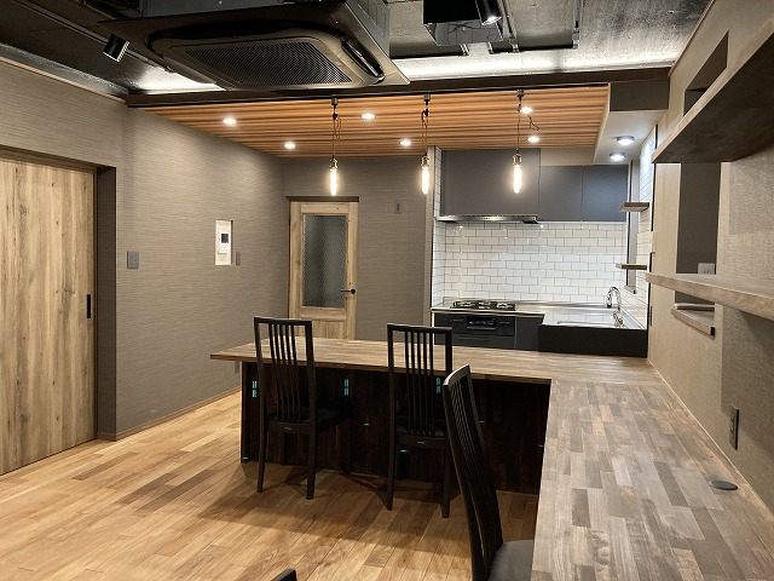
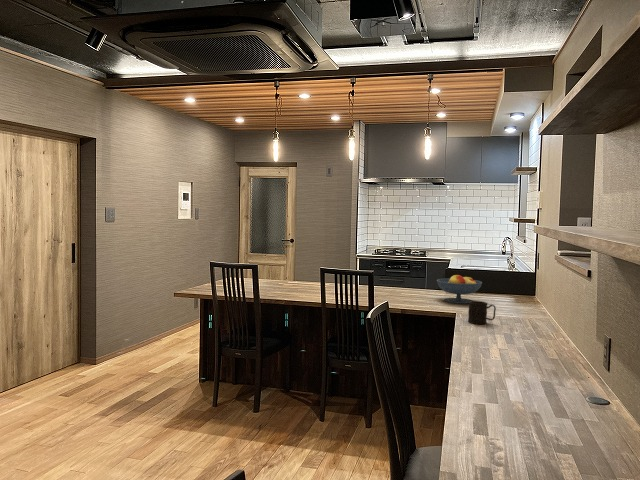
+ fruit bowl [436,274,483,305]
+ mug [467,300,497,325]
